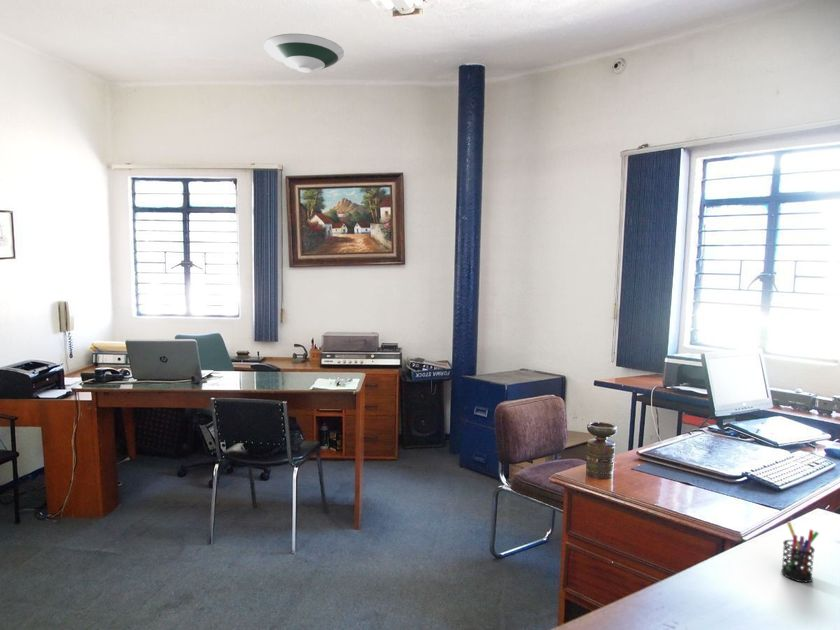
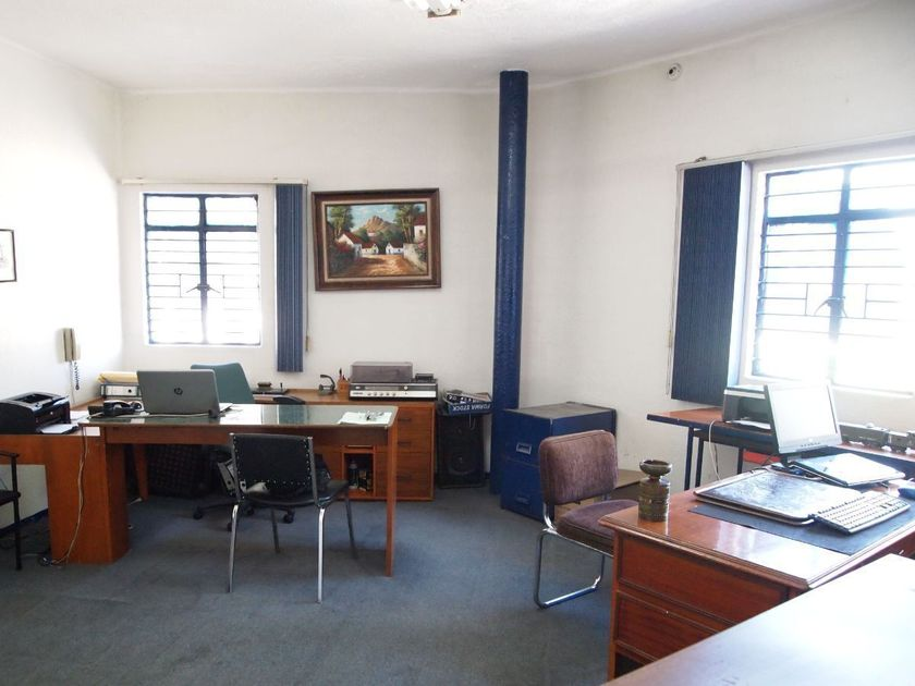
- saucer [263,33,345,73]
- pen holder [780,521,820,583]
